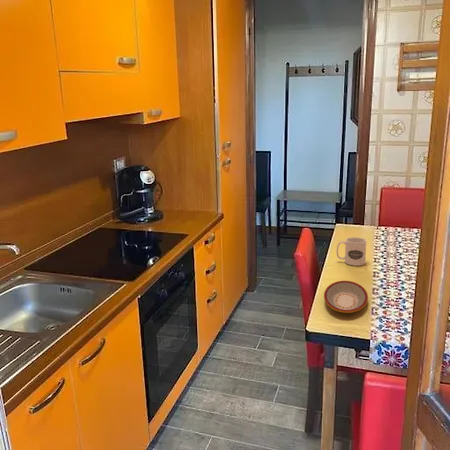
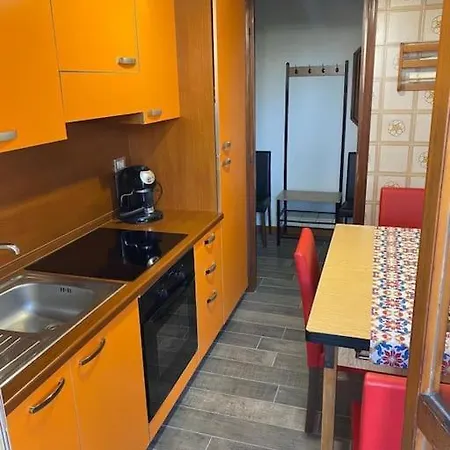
- mug [336,236,367,267]
- plate [323,280,369,314]
